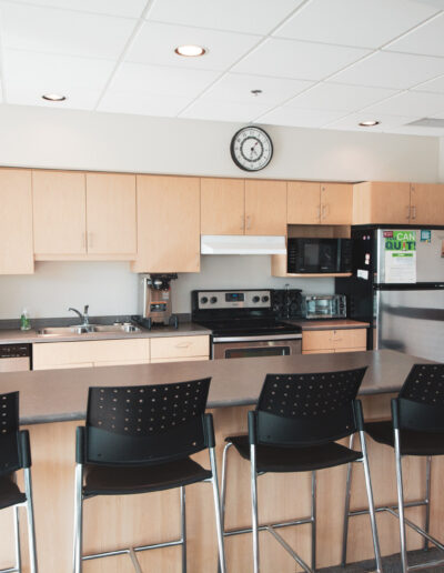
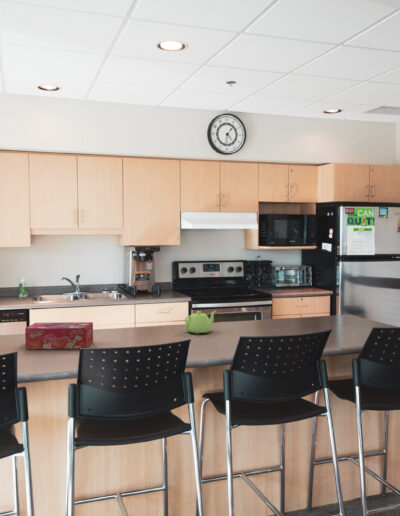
+ tissue box [24,321,94,350]
+ teapot [183,310,217,335]
